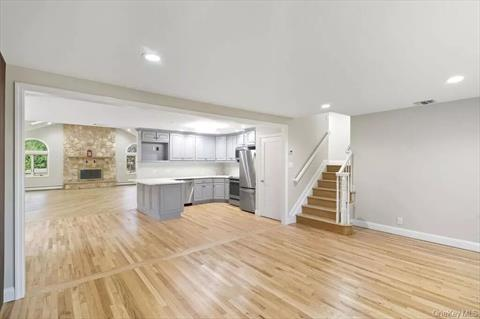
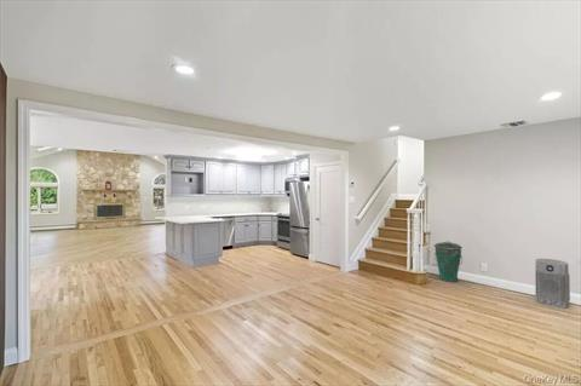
+ air purifier [534,258,571,310]
+ trash can [433,240,464,283]
